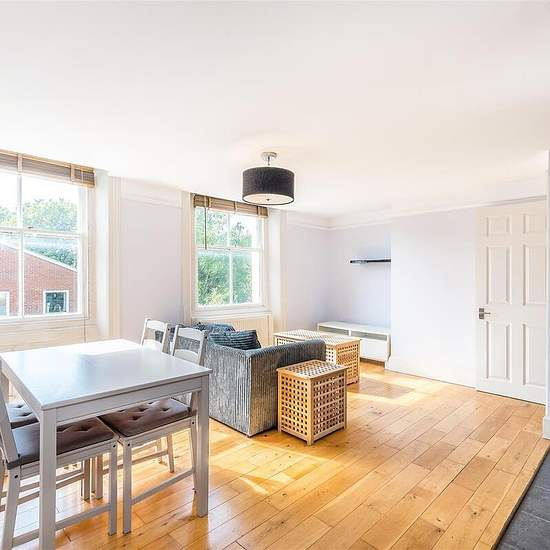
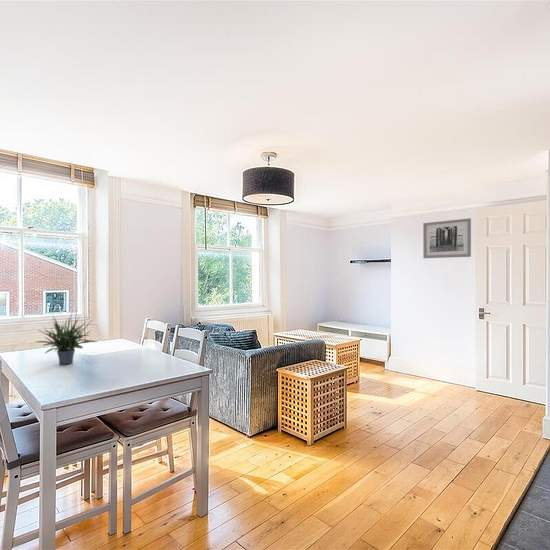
+ wall art [422,217,472,259]
+ potted plant [34,308,98,365]
